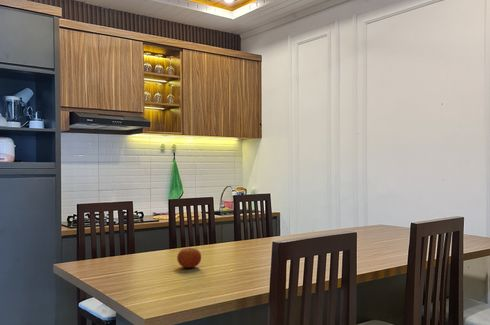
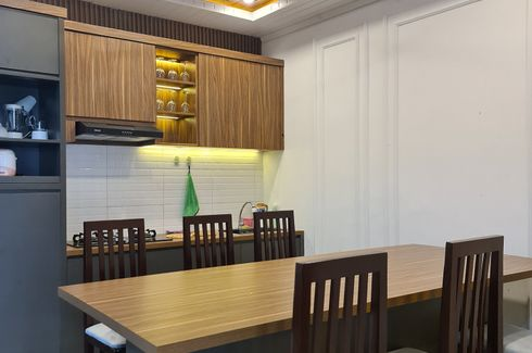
- fruit [176,247,202,269]
